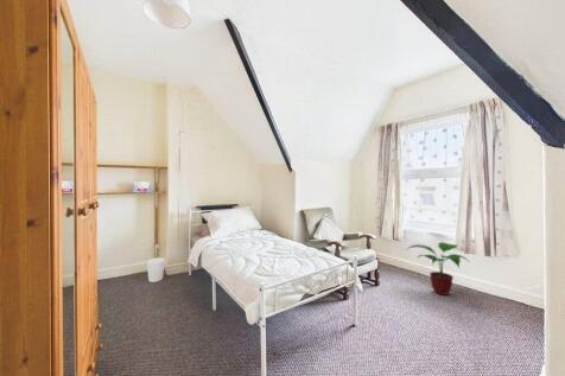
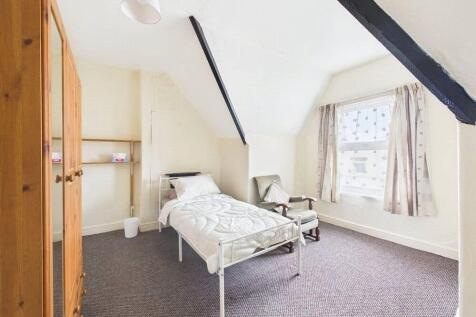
- potted plant [405,241,470,297]
